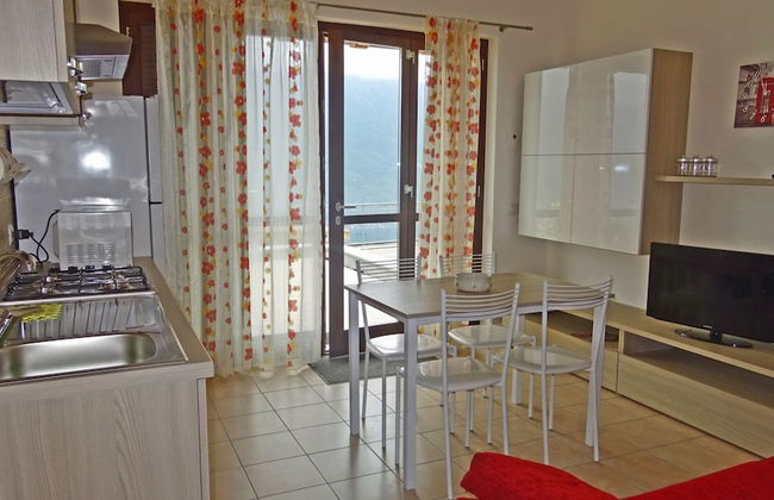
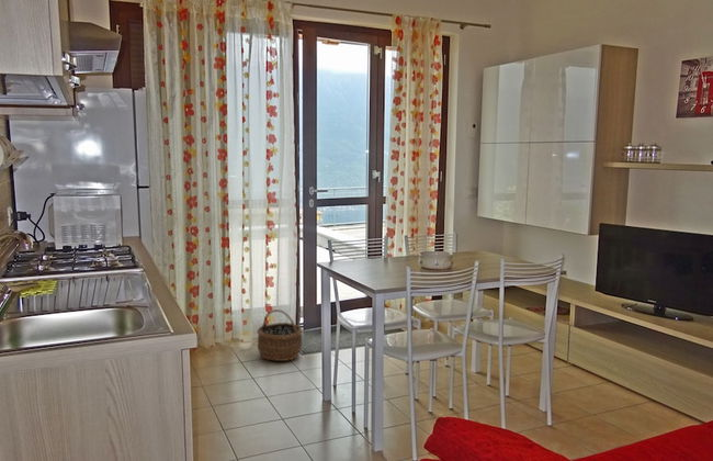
+ wicker basket [256,308,304,362]
